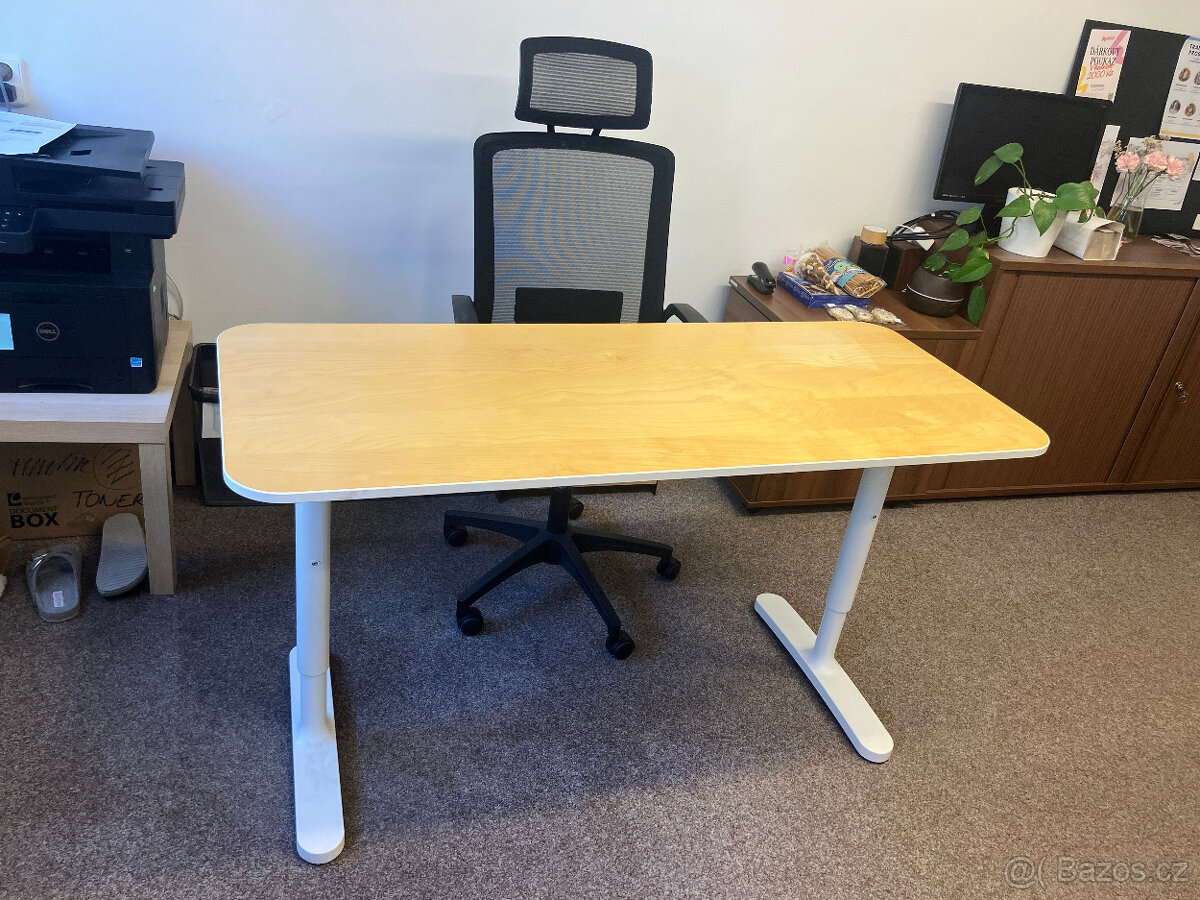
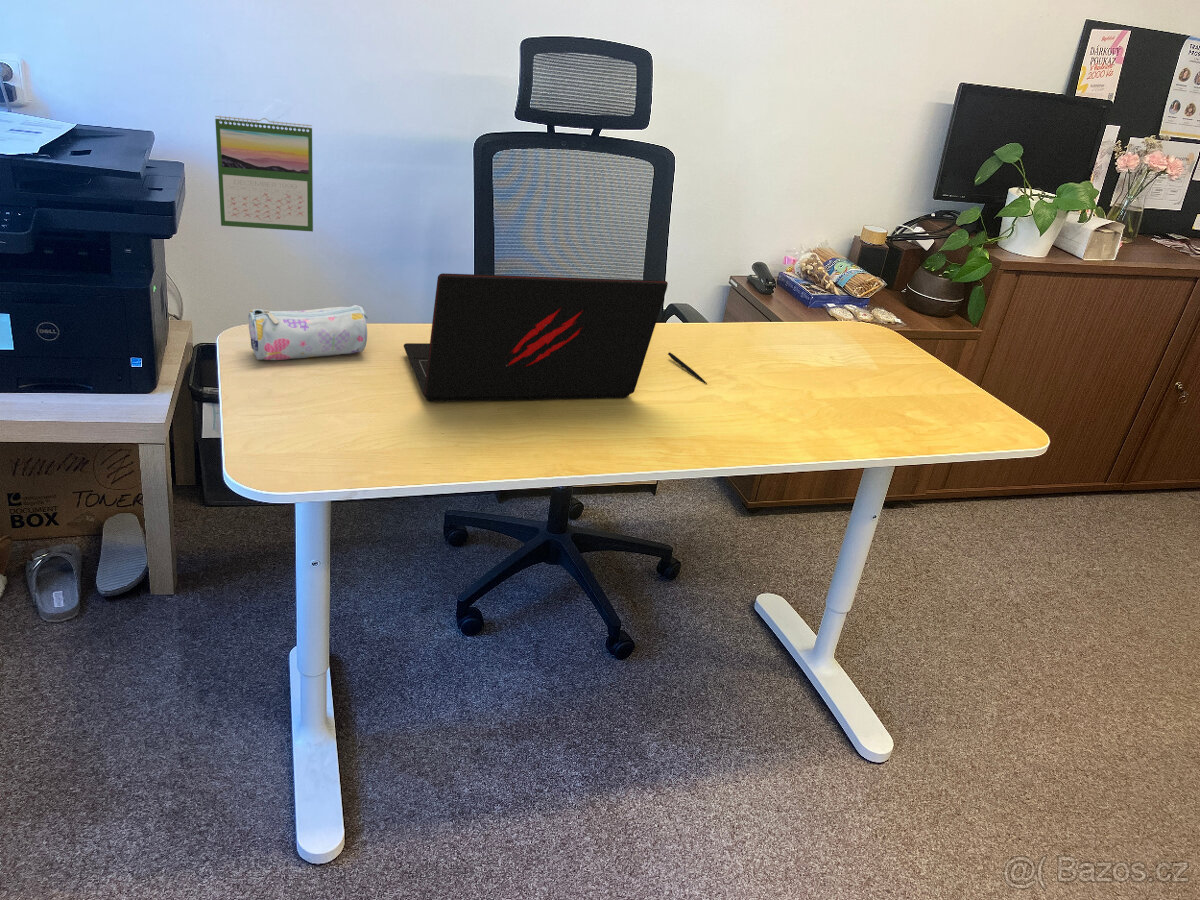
+ pencil case [247,304,369,361]
+ calendar [214,115,314,233]
+ laptop [403,272,669,403]
+ pen [667,351,708,385]
